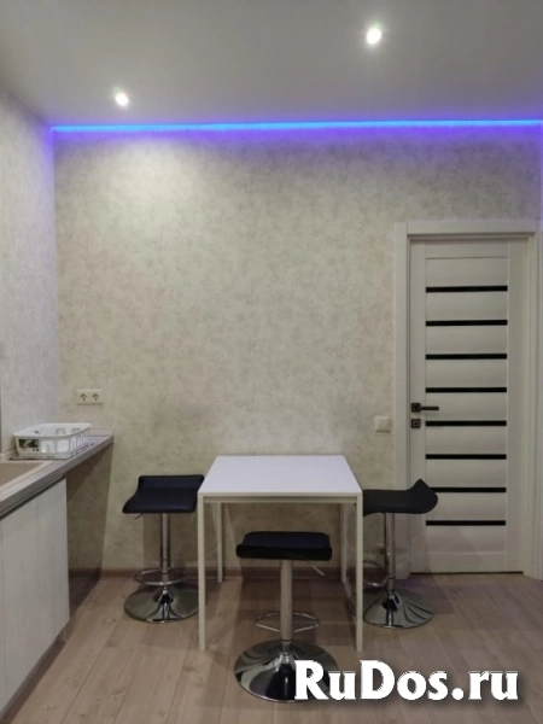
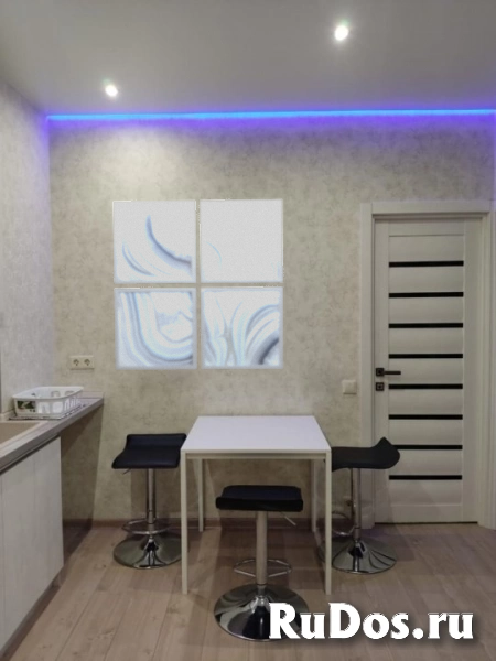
+ wall art [112,198,284,371]
